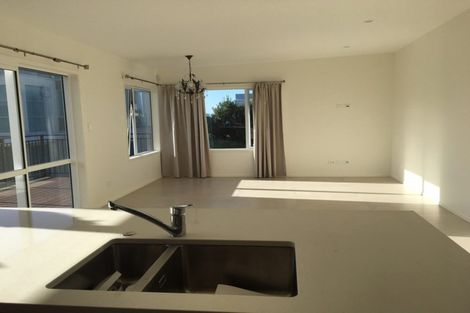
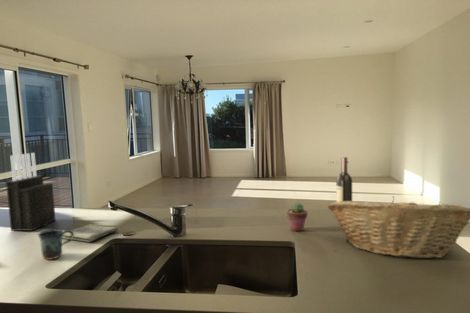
+ potted succulent [286,202,309,232]
+ dish towel [62,223,119,243]
+ wine bottle [335,156,353,202]
+ knife block [5,152,57,232]
+ mug [37,228,74,261]
+ fruit basket [327,195,470,259]
